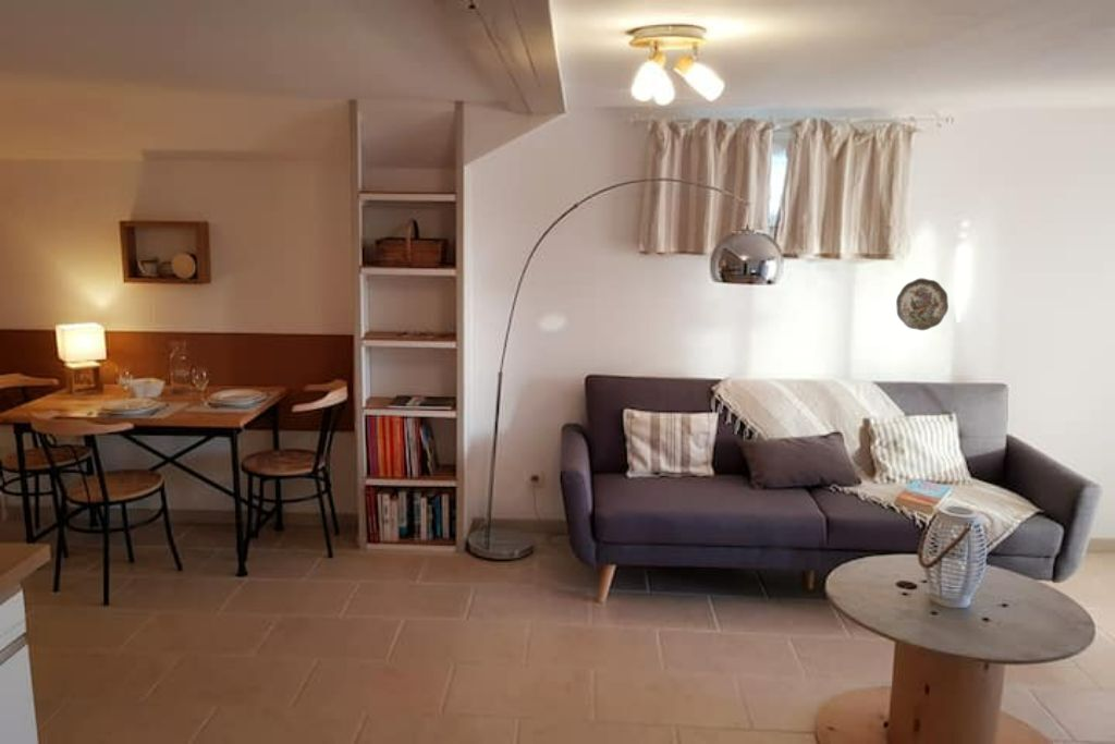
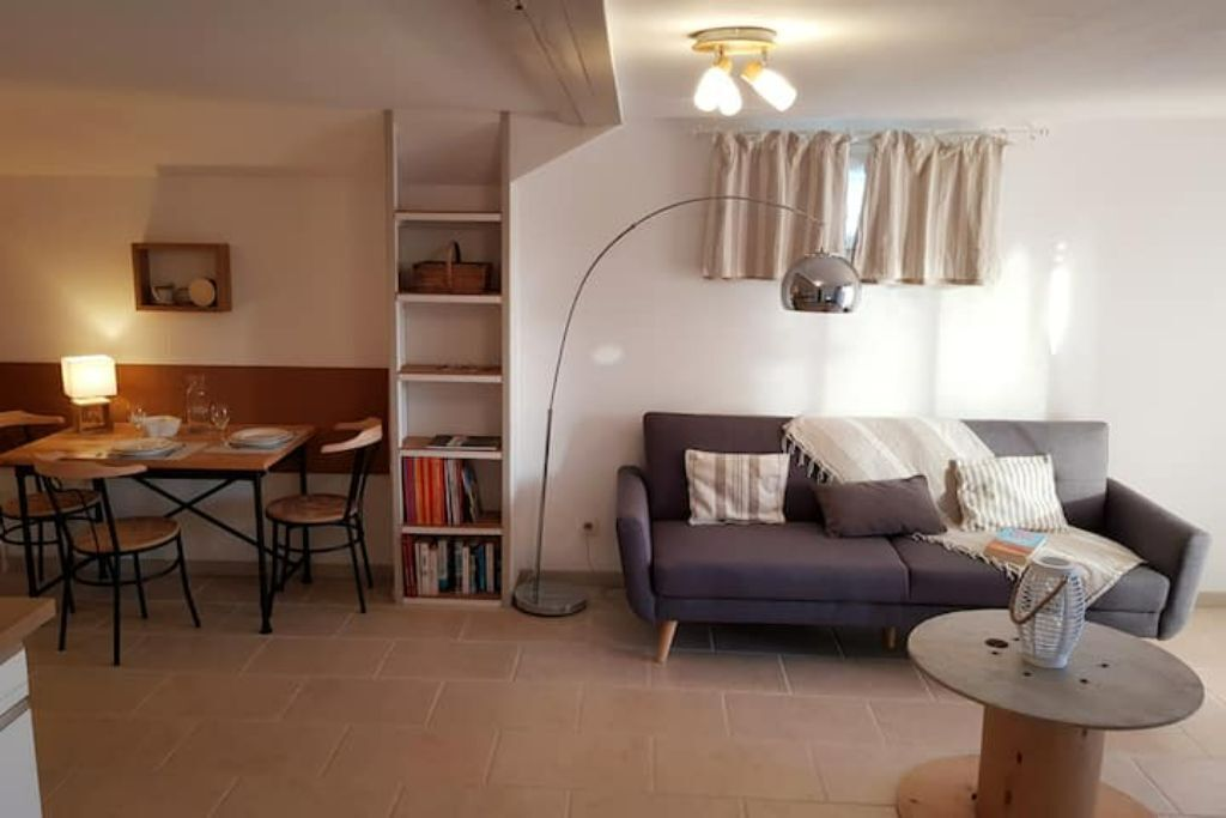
- decorative plate [895,277,949,331]
